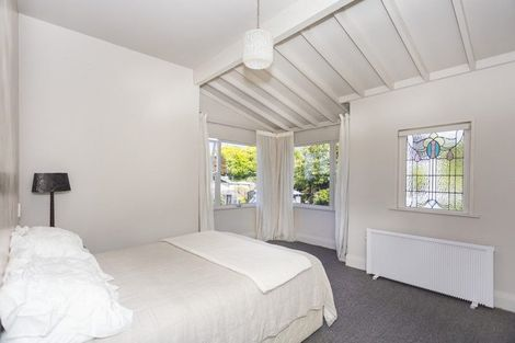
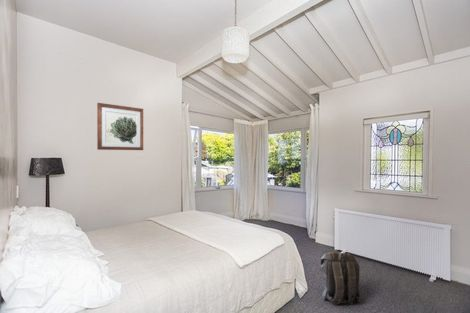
+ backpack [320,251,363,306]
+ wall art [96,102,144,151]
